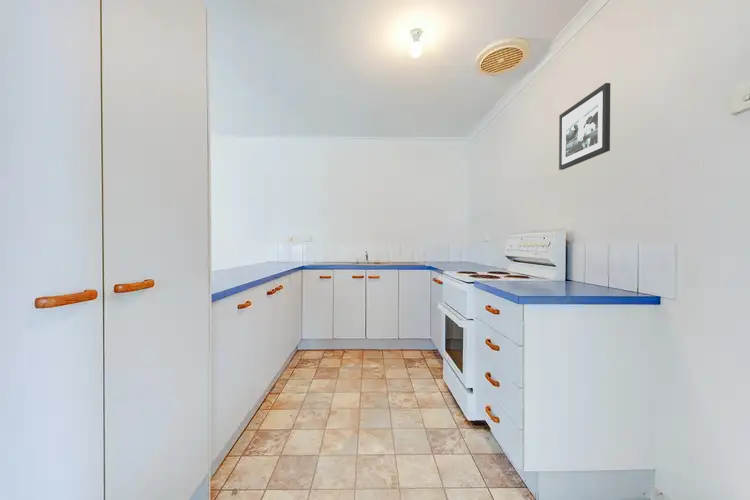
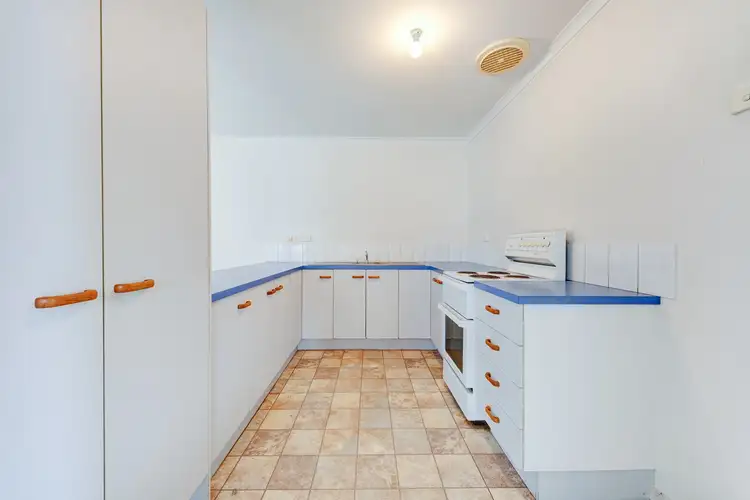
- picture frame [558,82,611,171]
